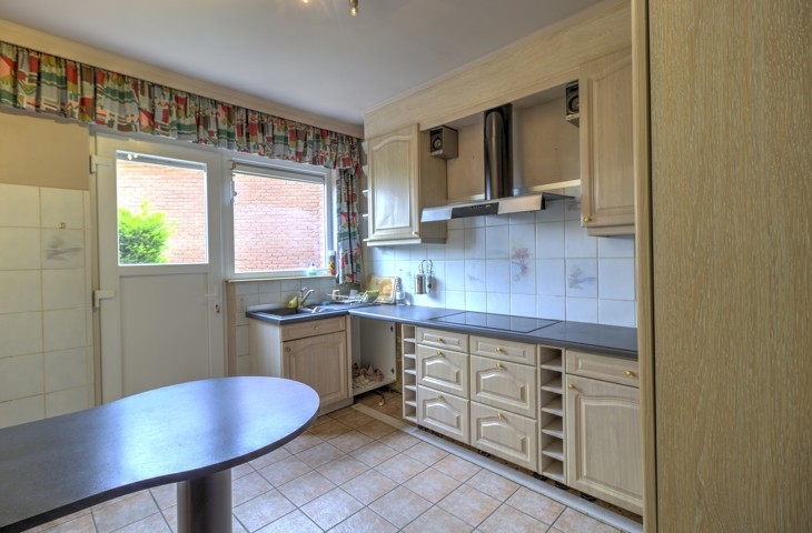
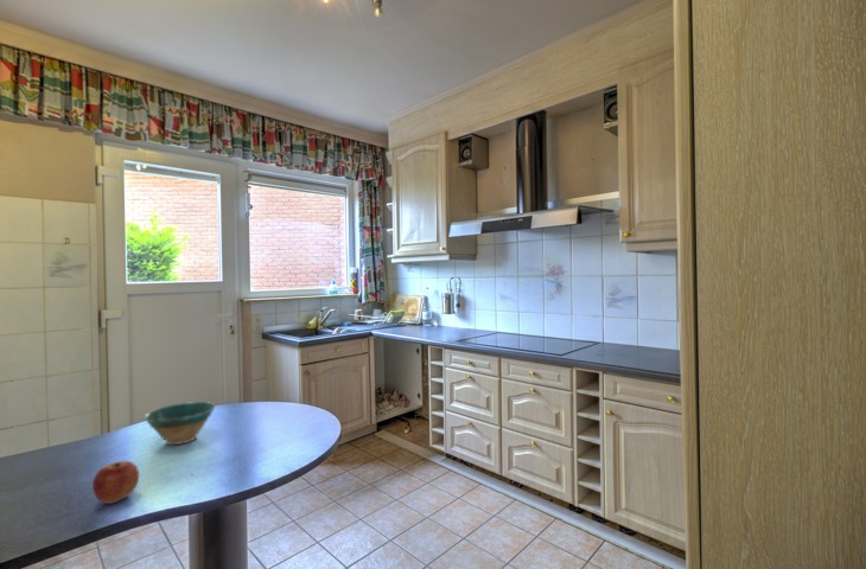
+ bowl [144,401,216,446]
+ apple [91,460,140,505]
